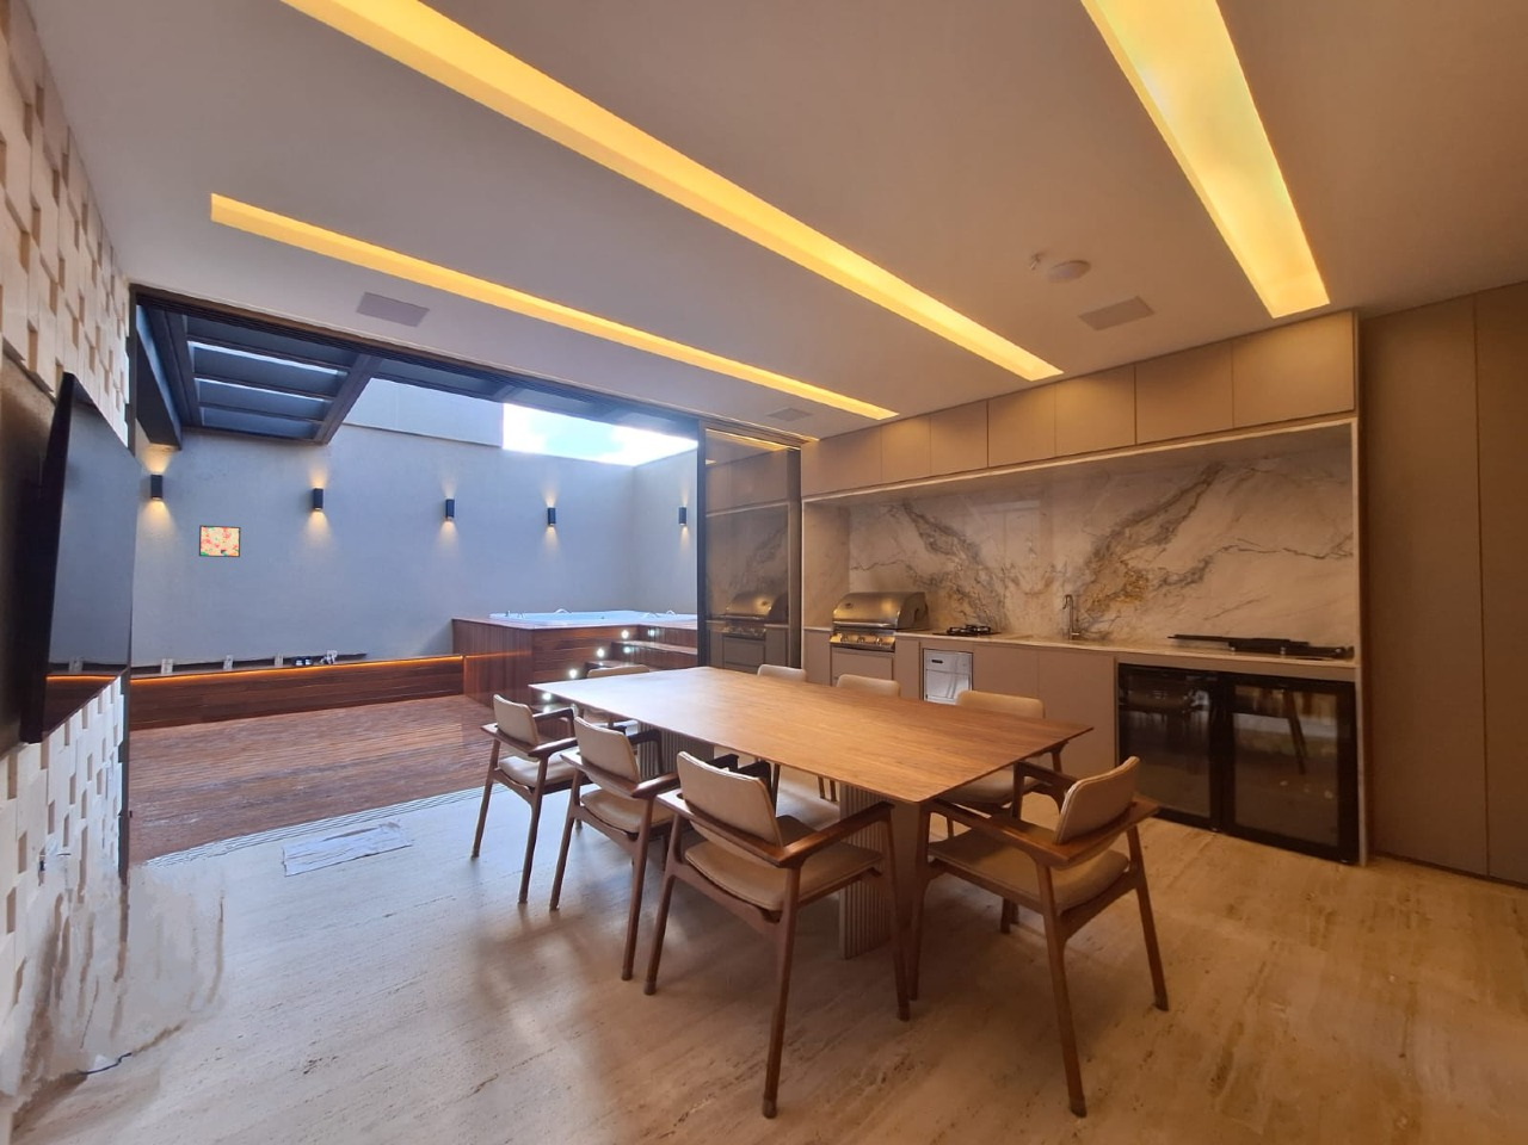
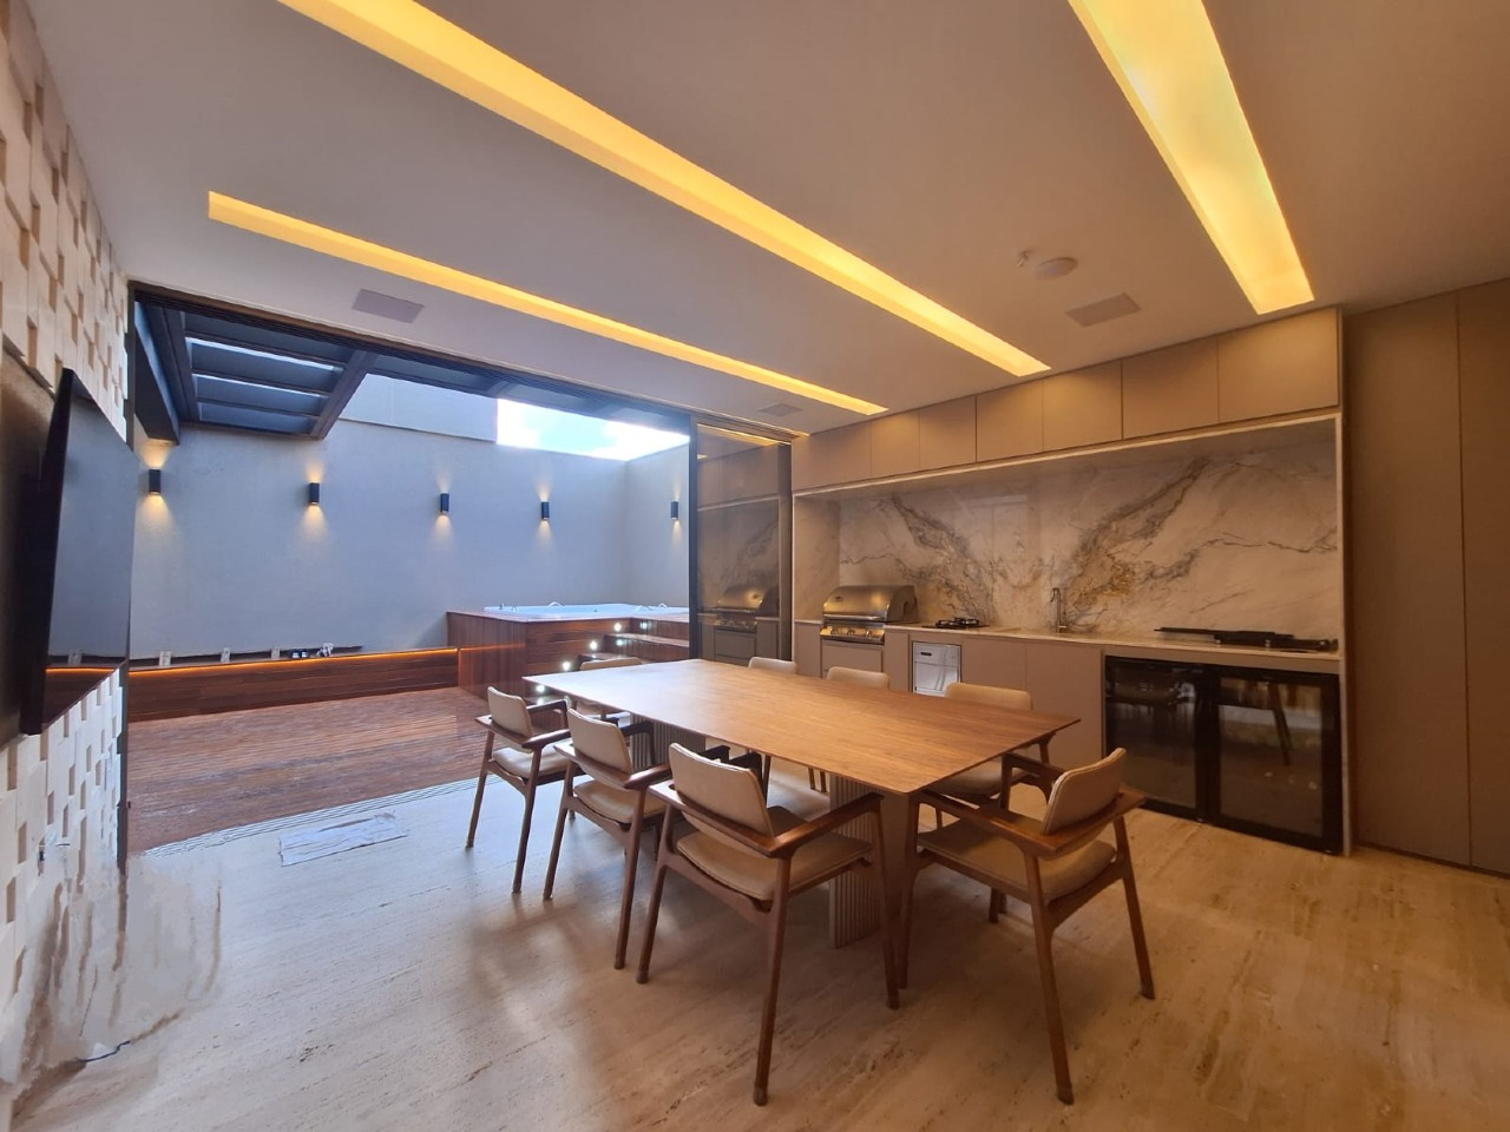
- wall art [199,524,241,558]
